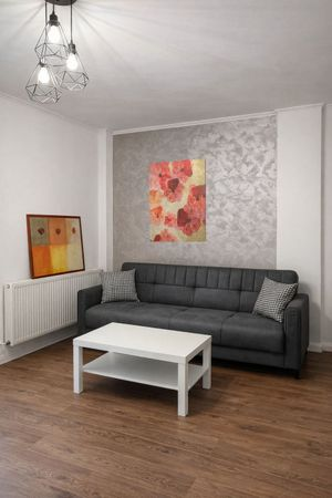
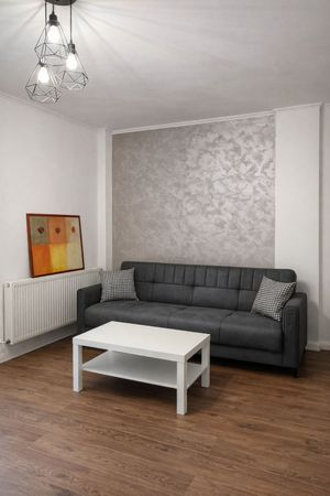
- wall art [148,157,207,242]
